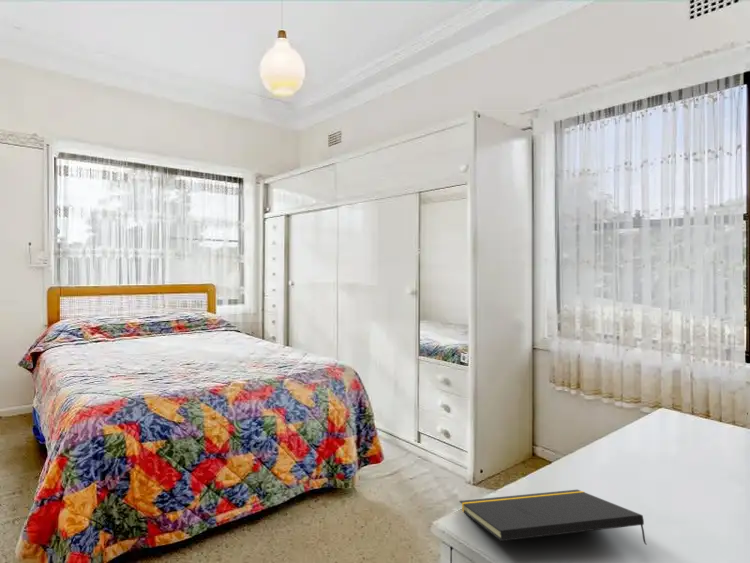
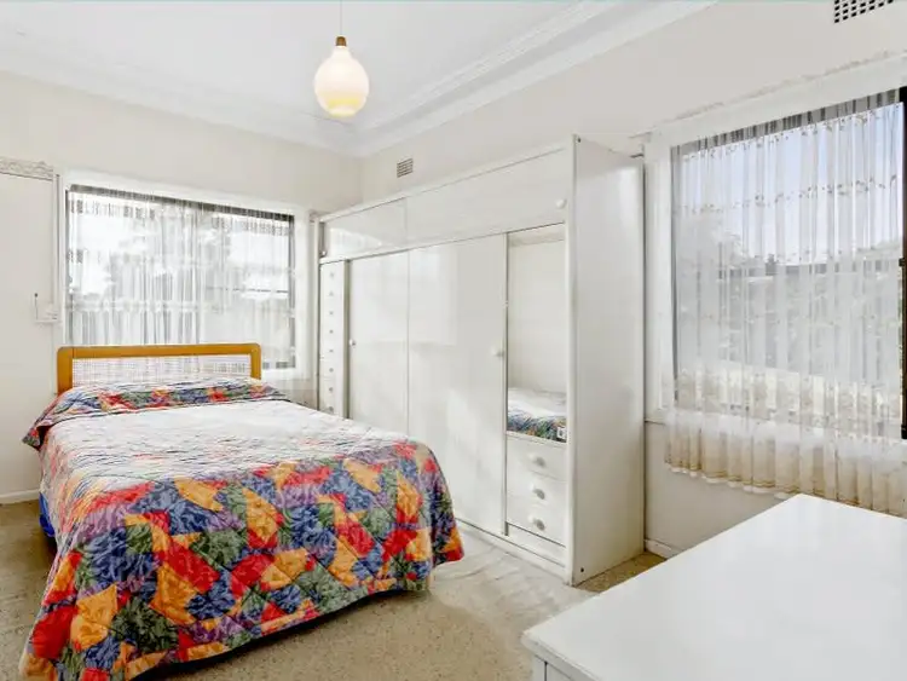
- notepad [459,489,648,546]
